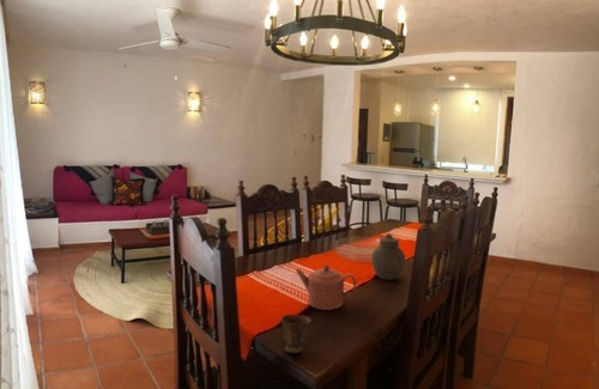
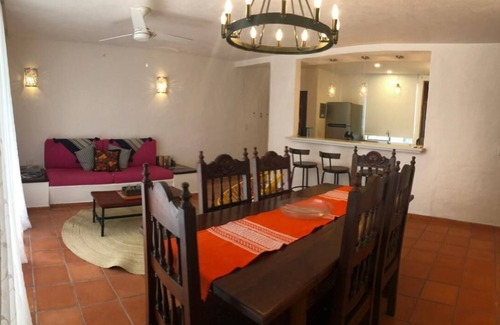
- teapot [295,263,357,311]
- cup [279,314,311,354]
- jar [370,232,407,281]
